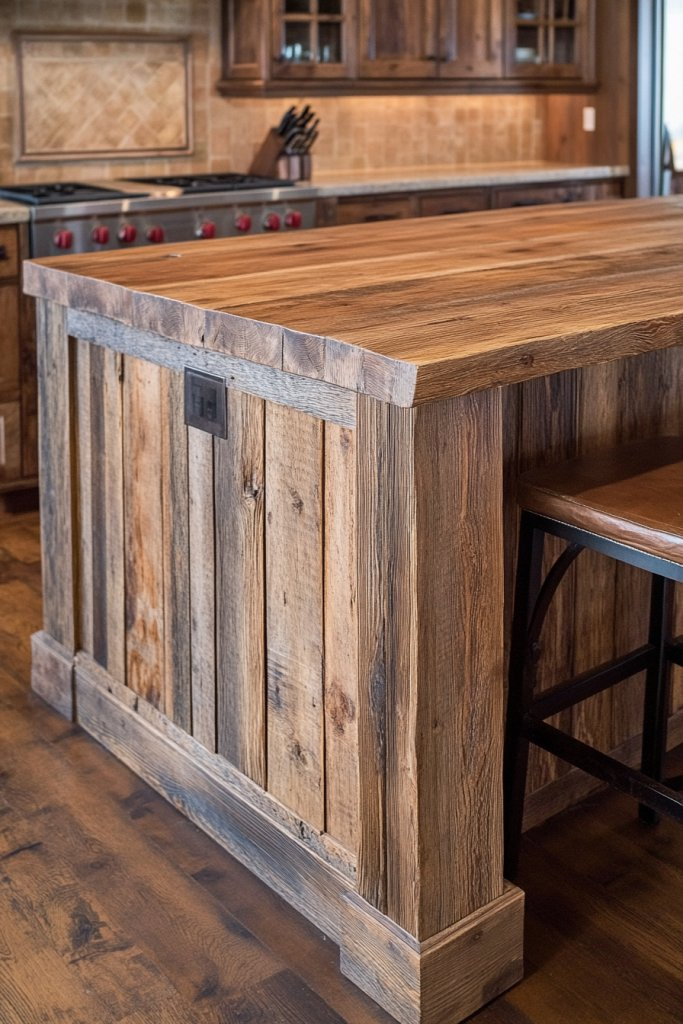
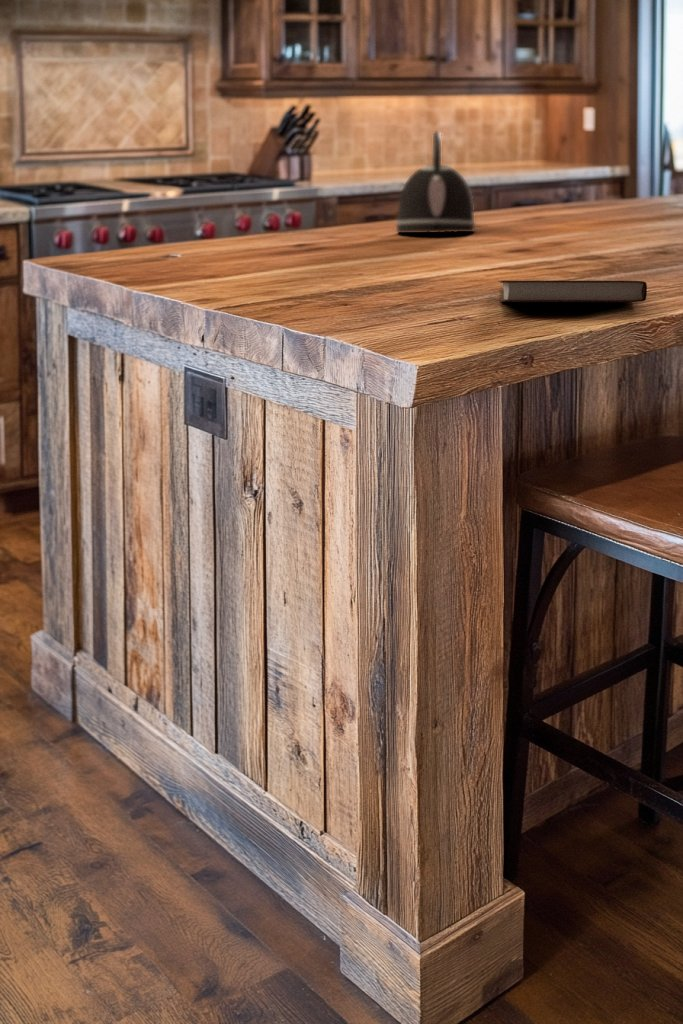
+ kettle [394,130,477,234]
+ notebook [497,280,648,303]
